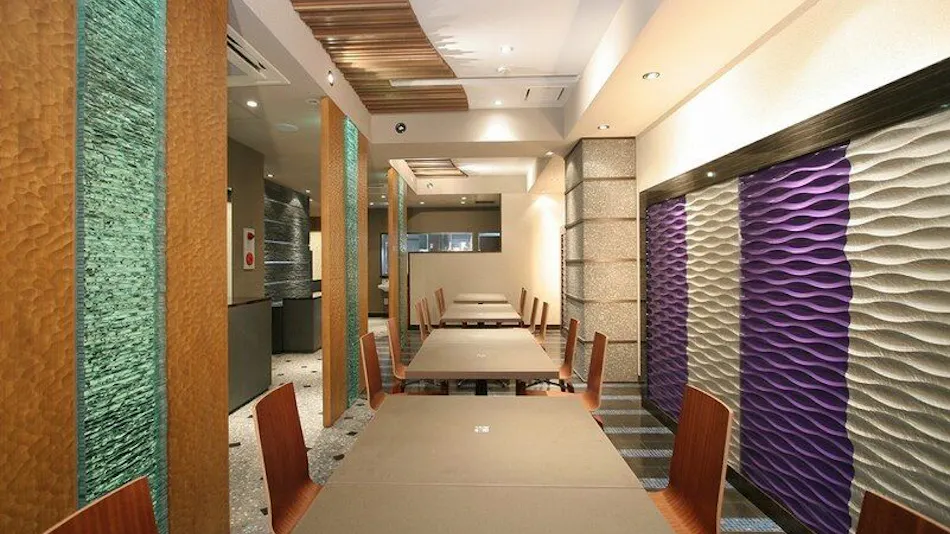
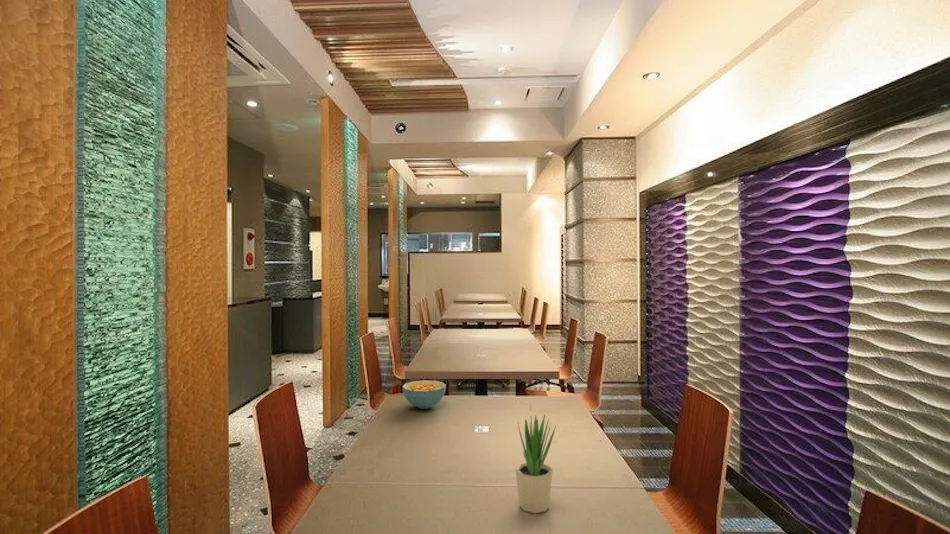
+ cereal bowl [401,379,447,410]
+ potted plant [515,403,557,514]
